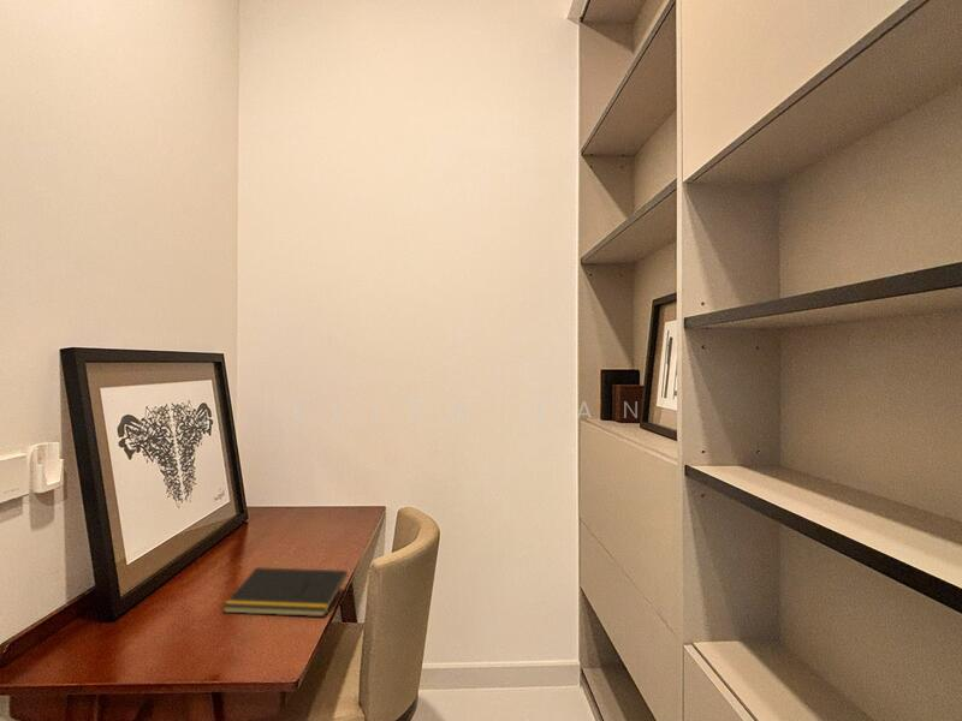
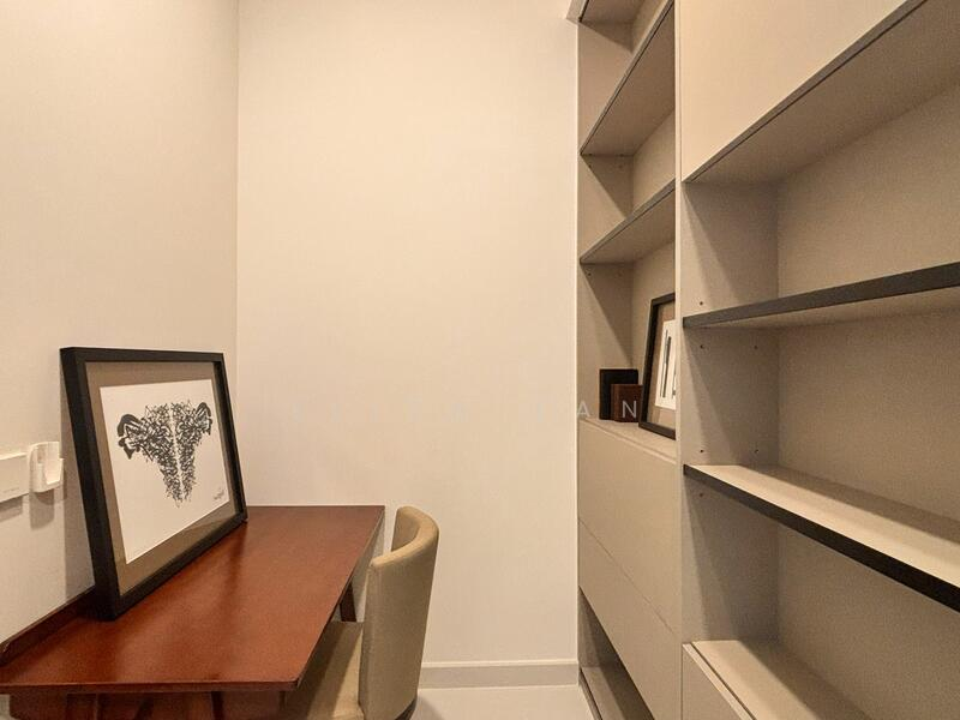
- notepad [221,566,349,618]
